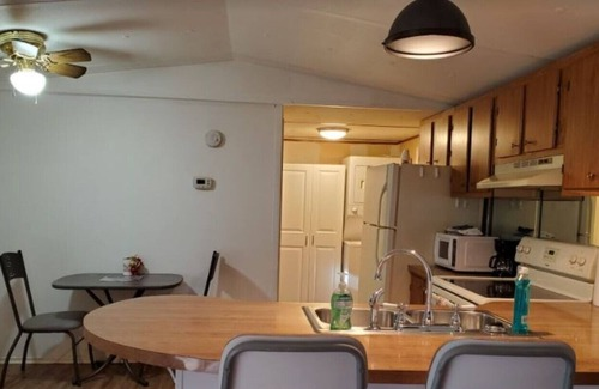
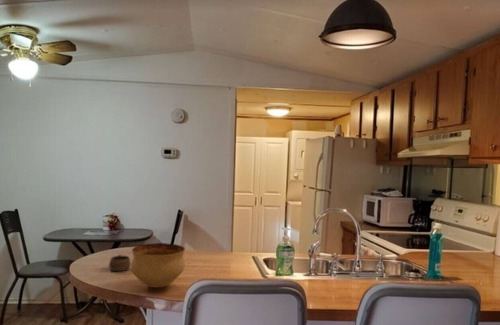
+ cup [108,253,132,272]
+ bowl [130,242,186,288]
